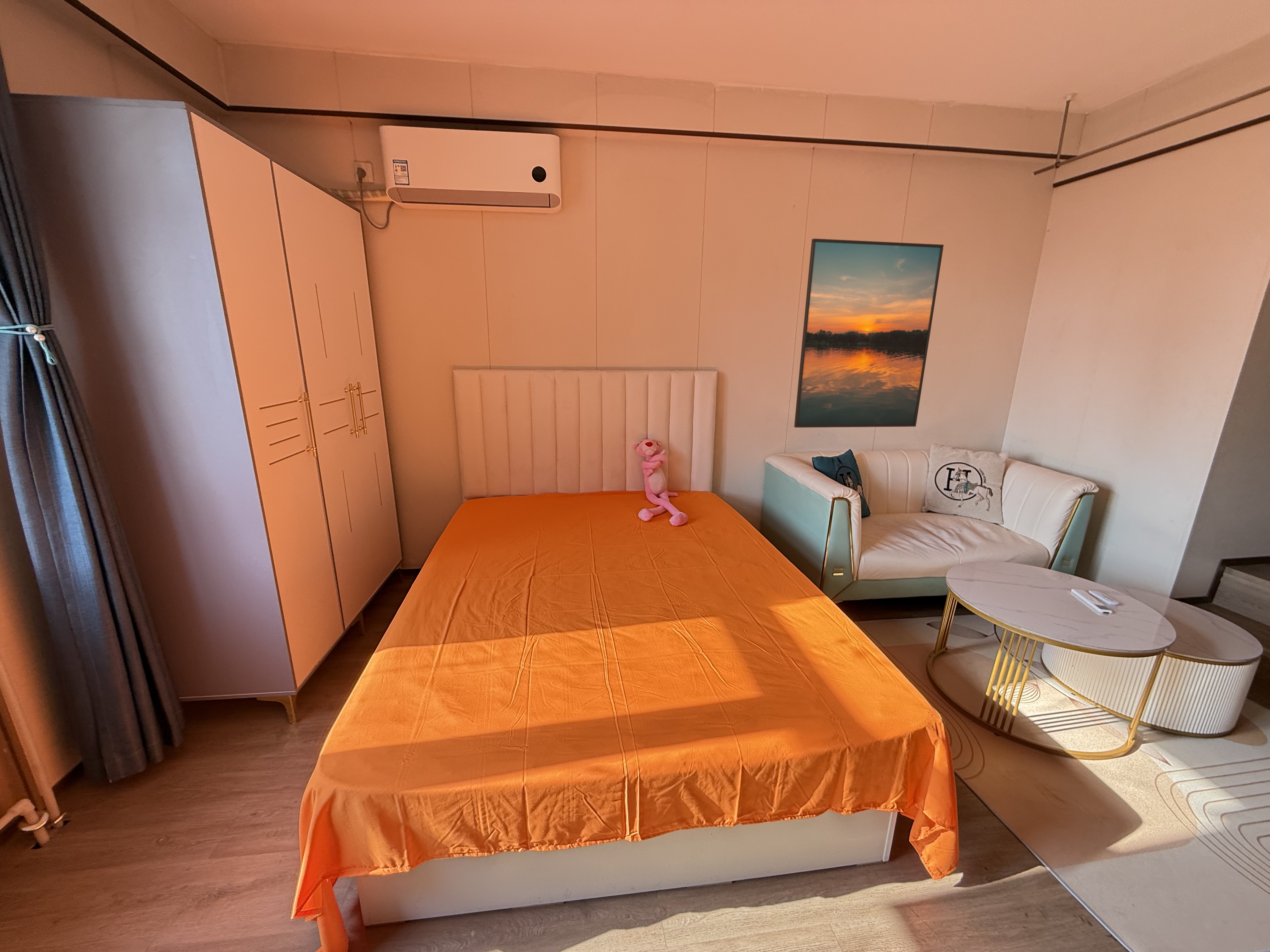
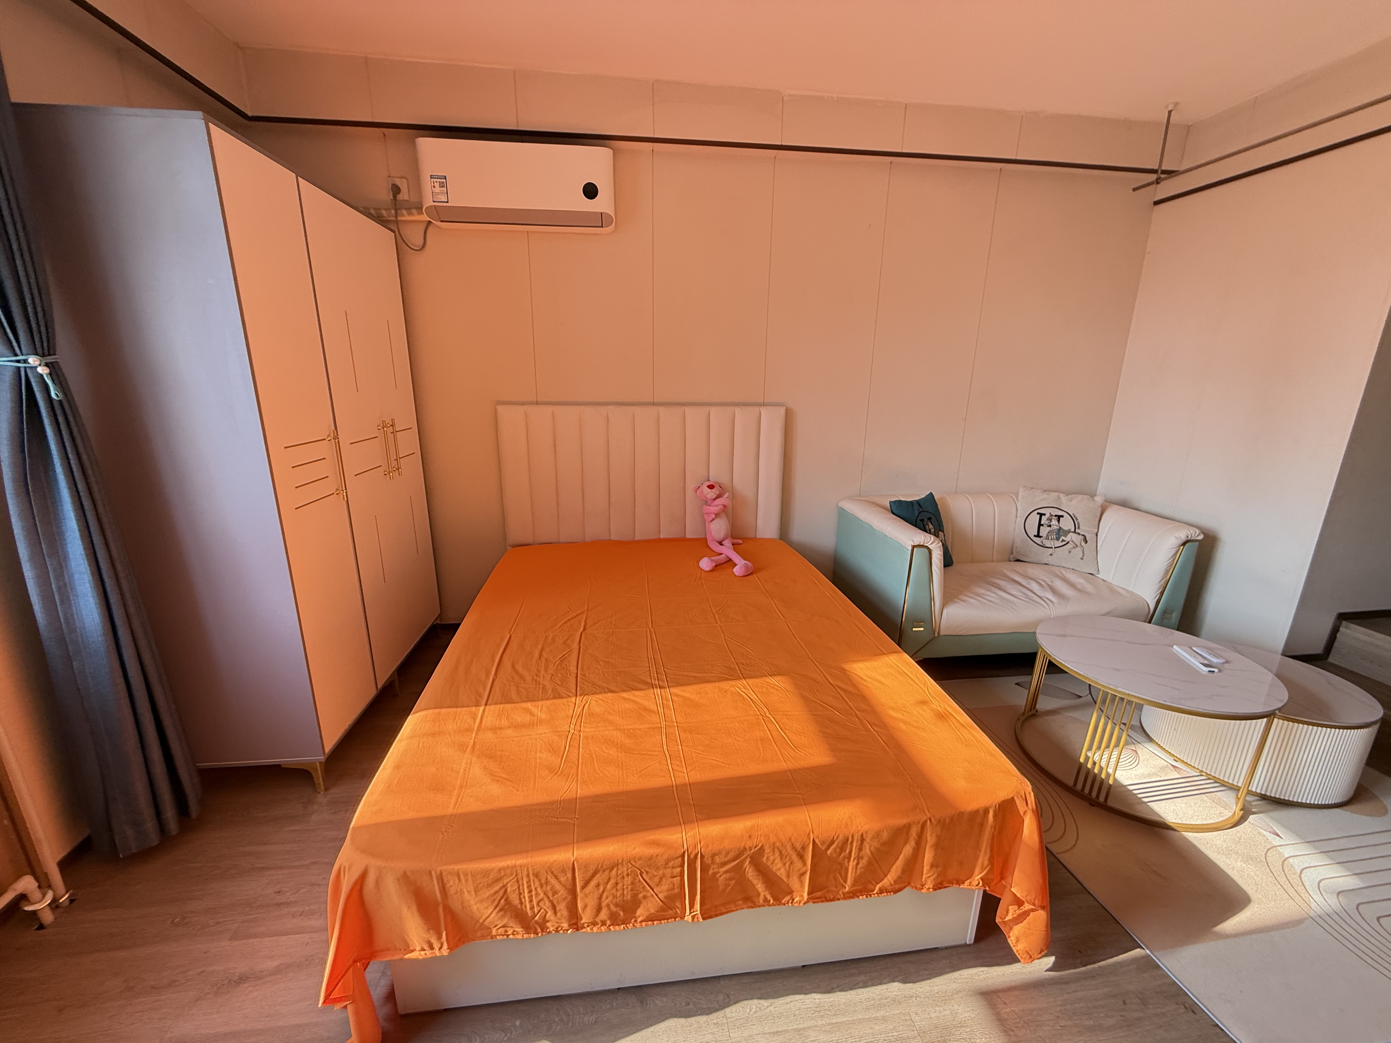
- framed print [794,238,944,428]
